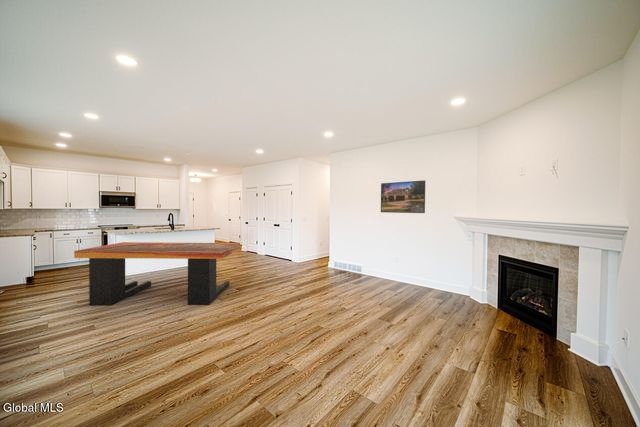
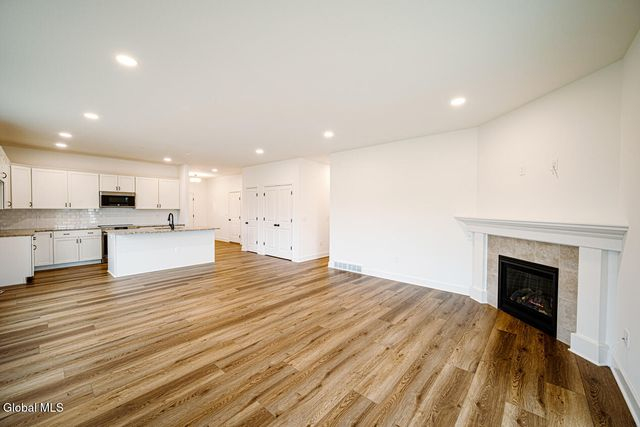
- dining table [73,241,241,306]
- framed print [380,179,426,214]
